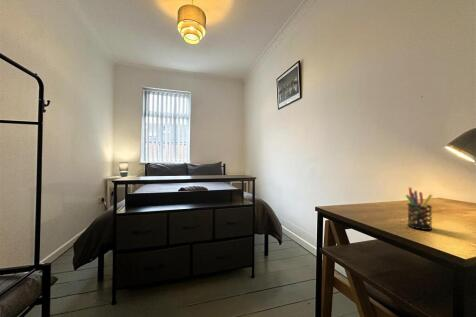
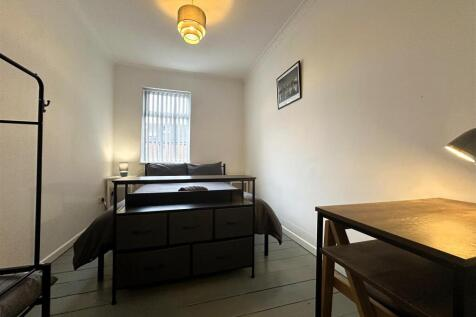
- pen holder [405,187,433,231]
